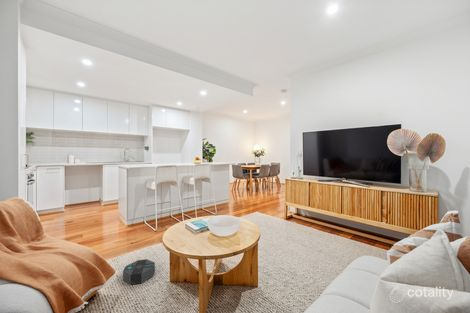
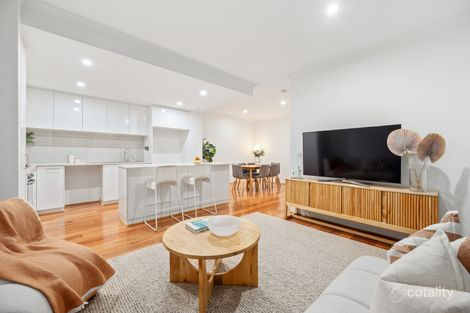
- speaker [122,258,156,286]
